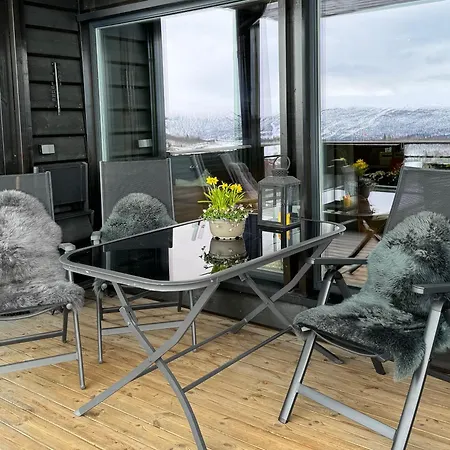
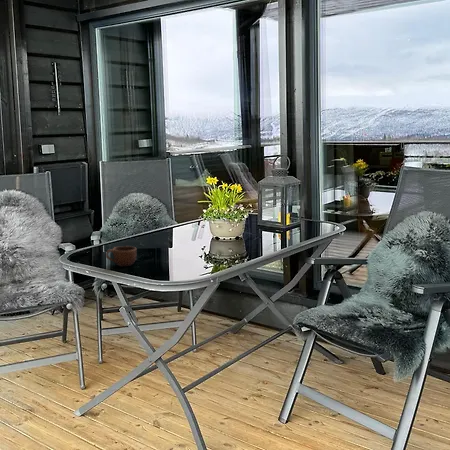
+ mug [105,245,137,267]
